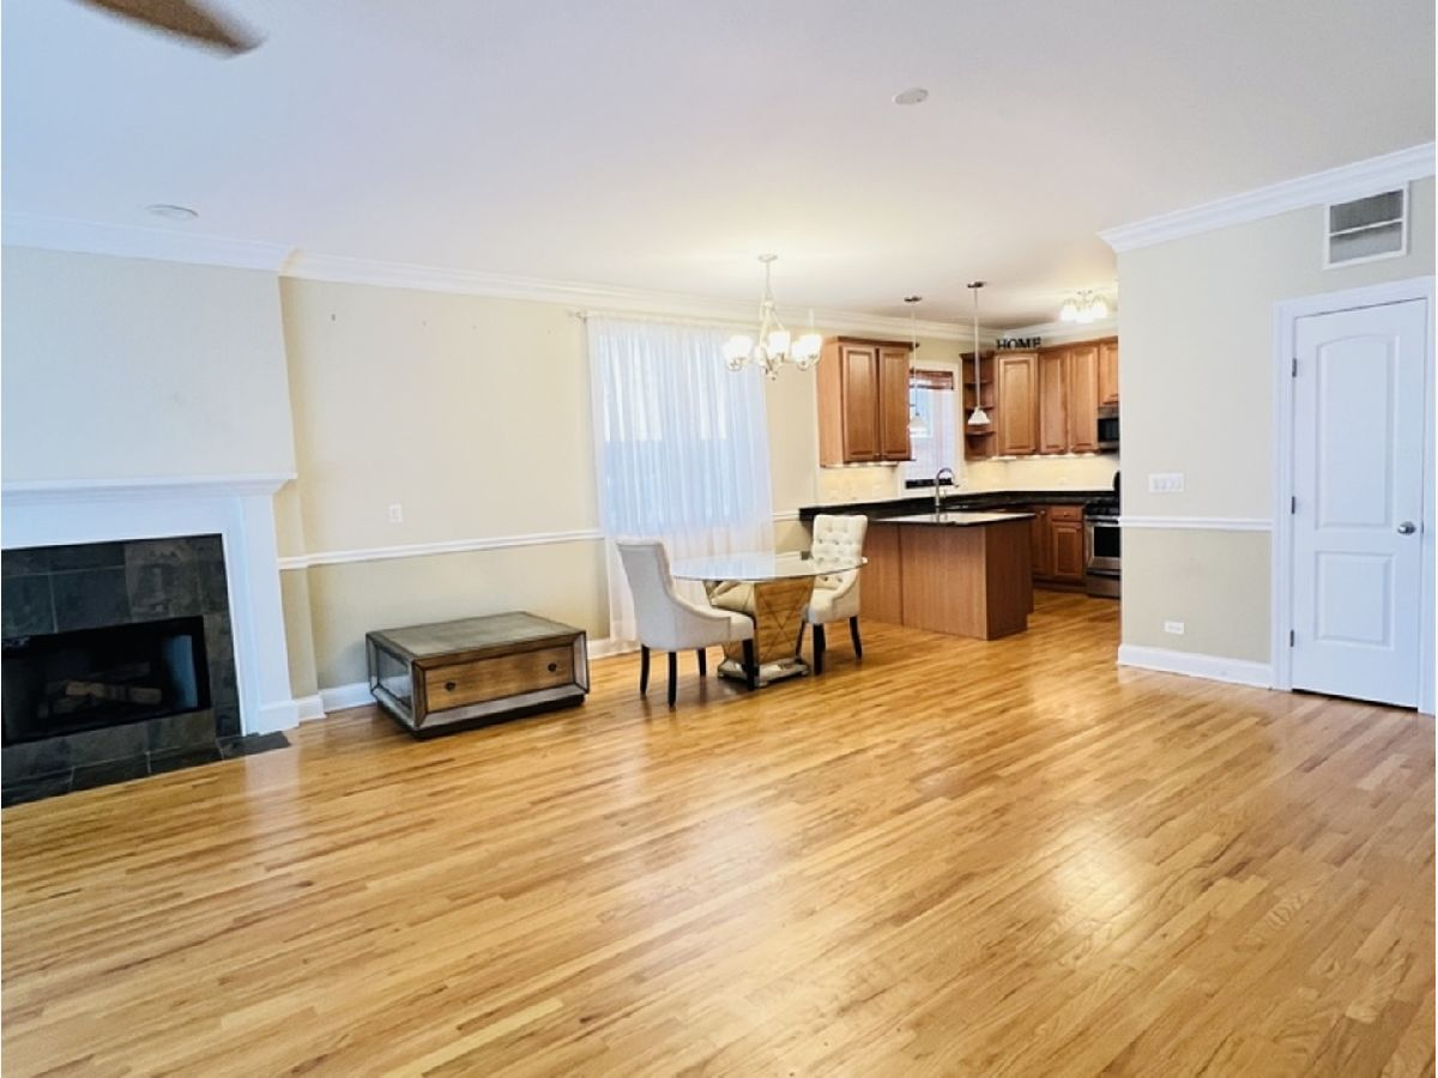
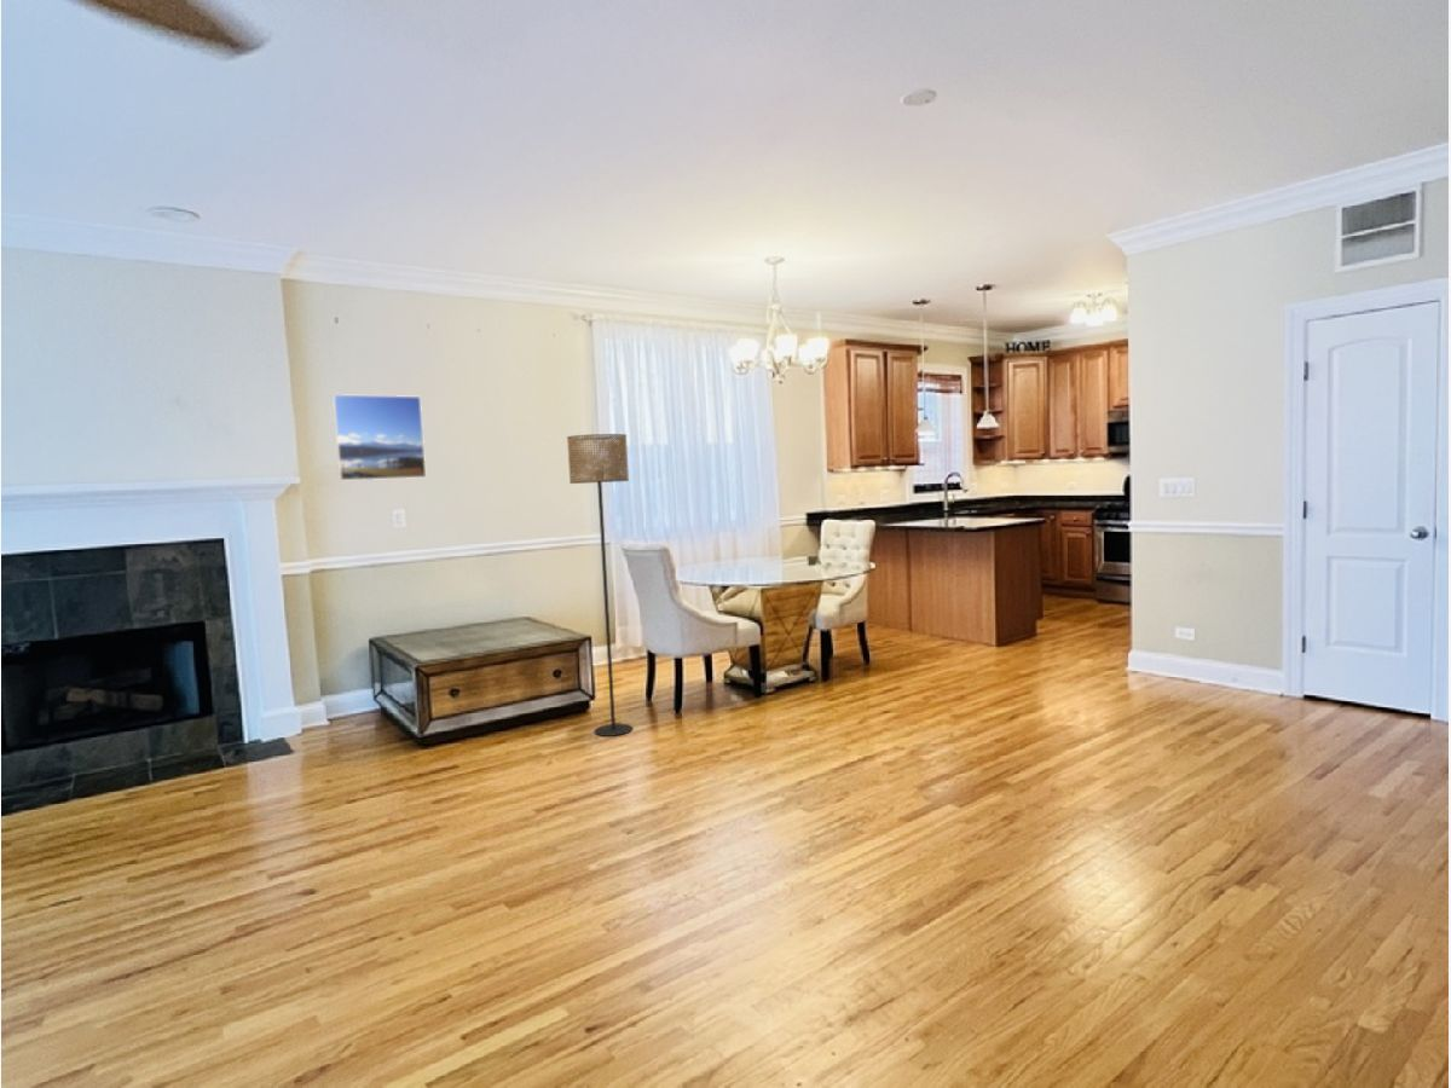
+ floor lamp [566,433,634,737]
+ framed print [331,393,427,481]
